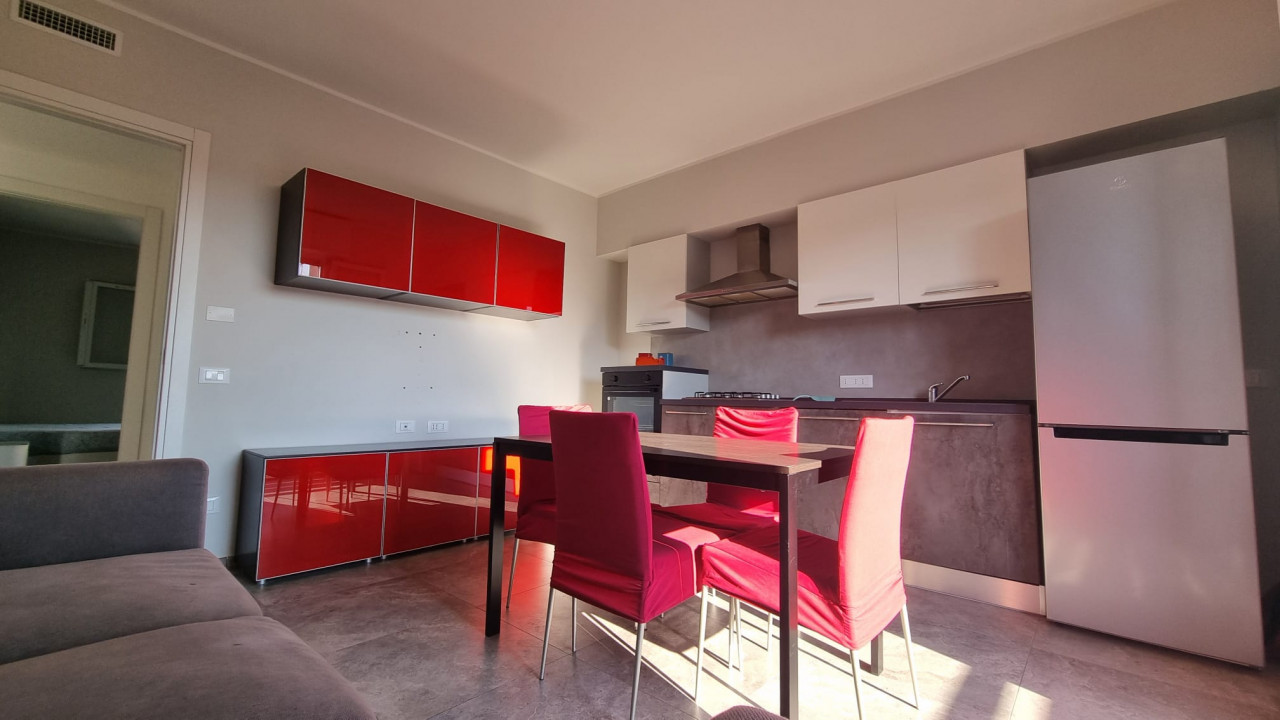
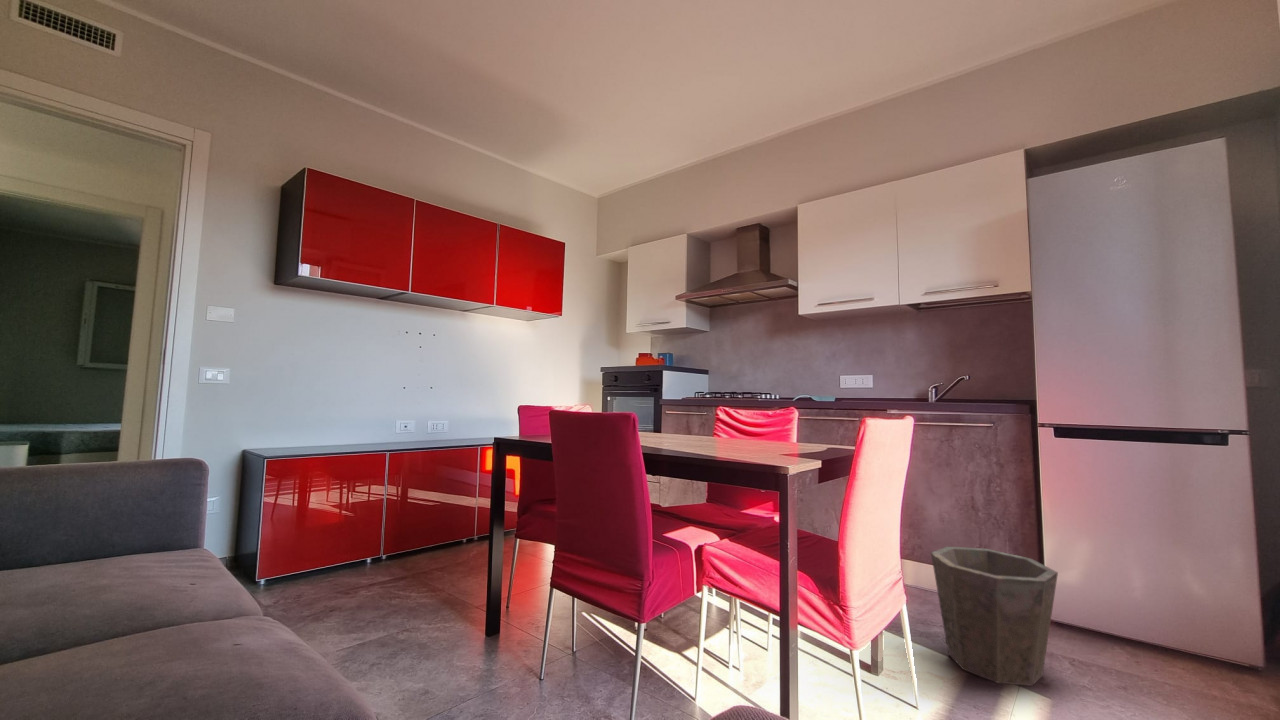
+ waste bin [930,545,1059,687]
